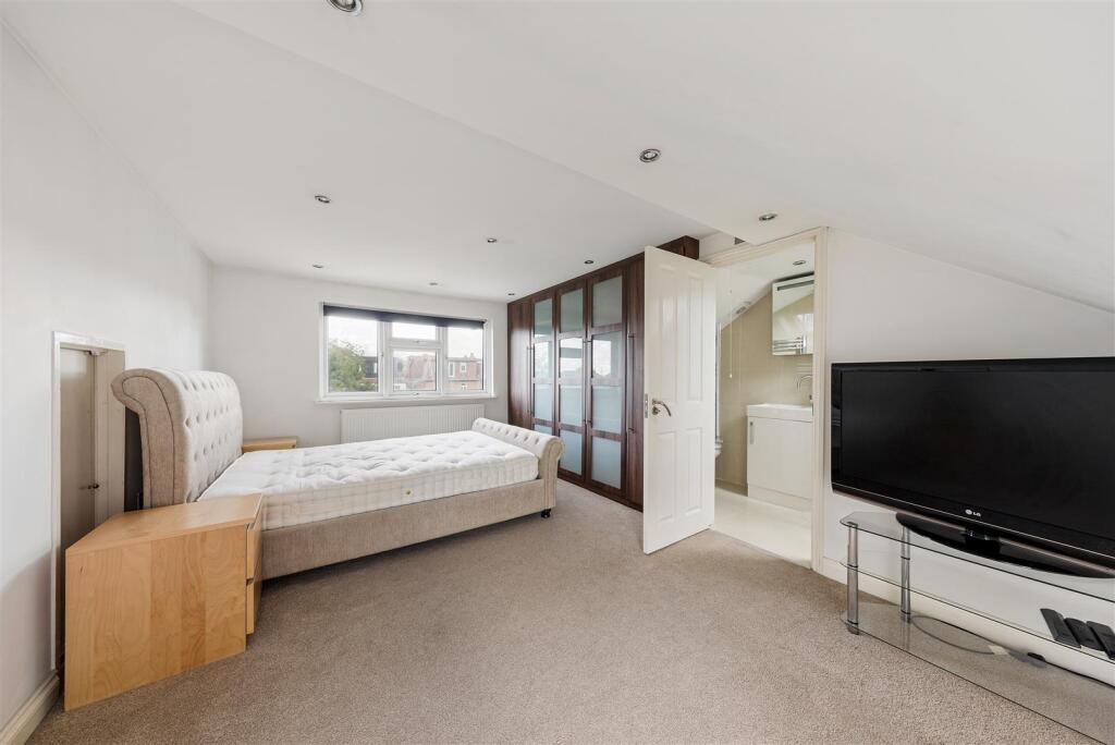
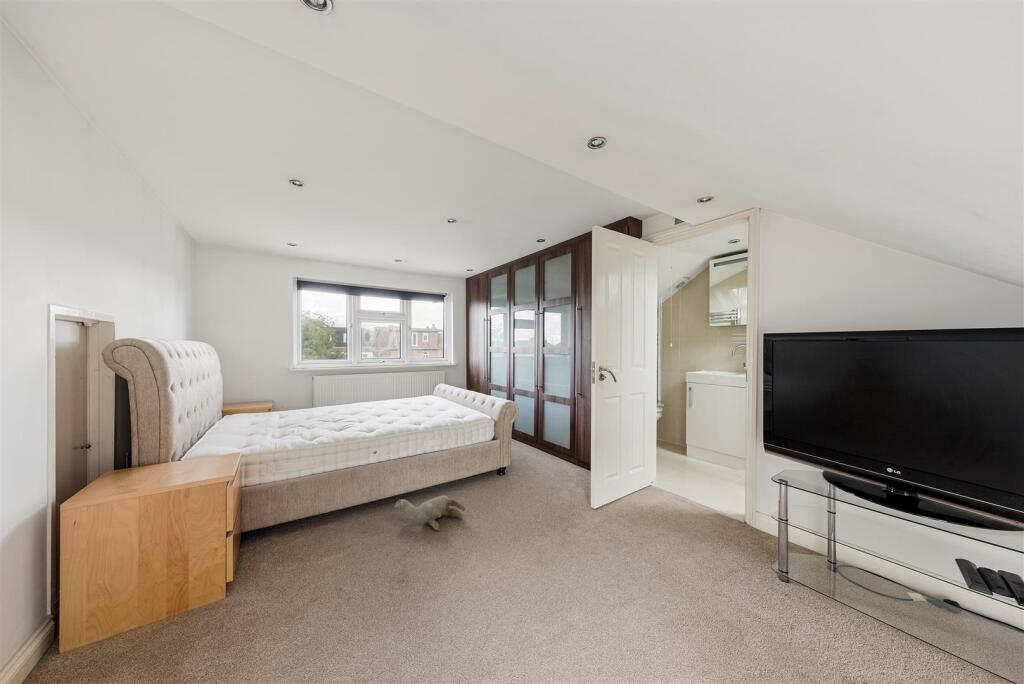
+ plush toy [393,495,466,532]
